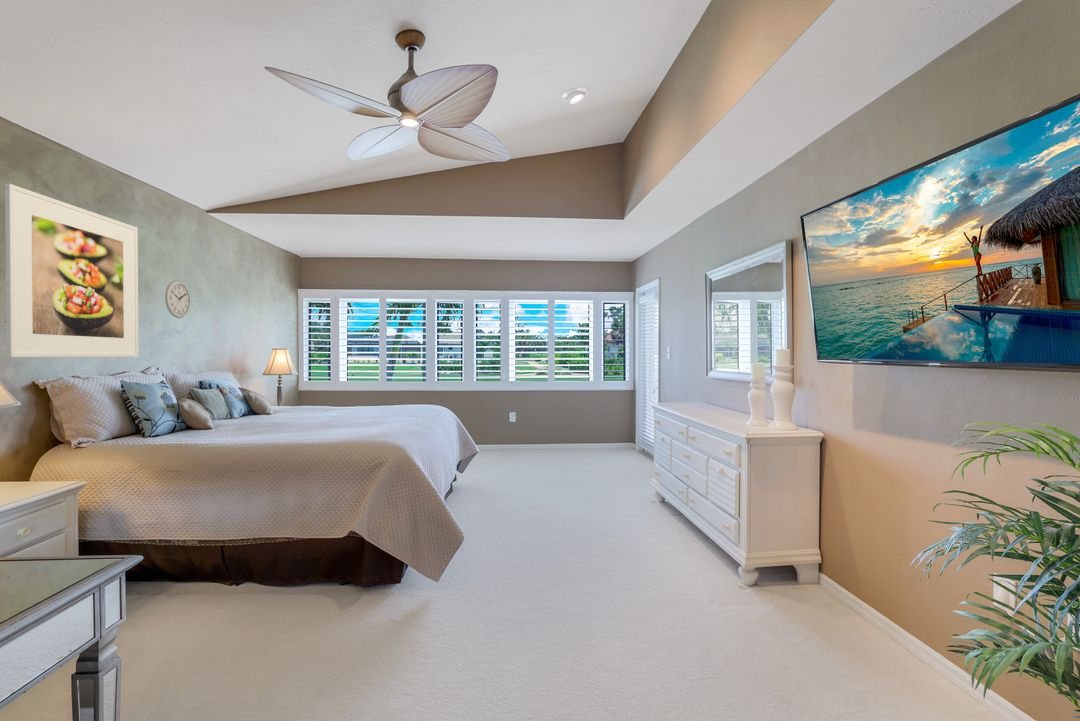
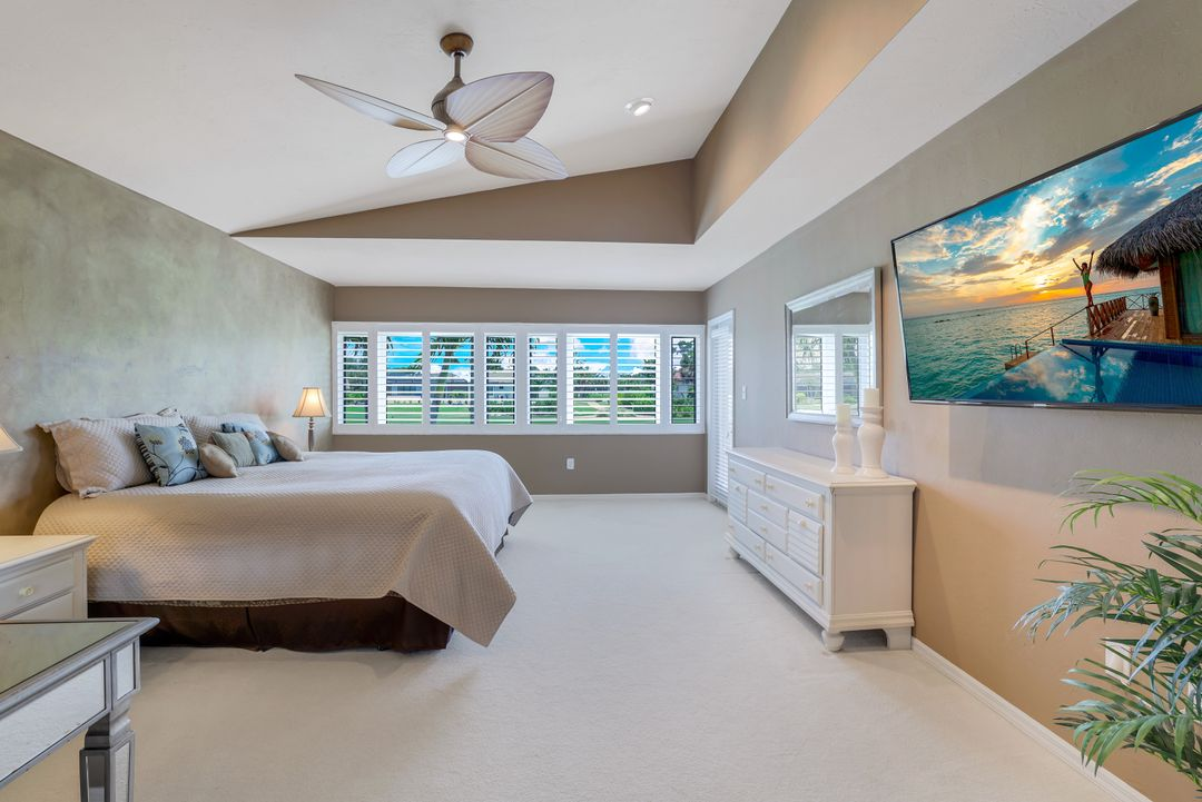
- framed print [4,183,139,358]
- wall clock [164,280,192,319]
